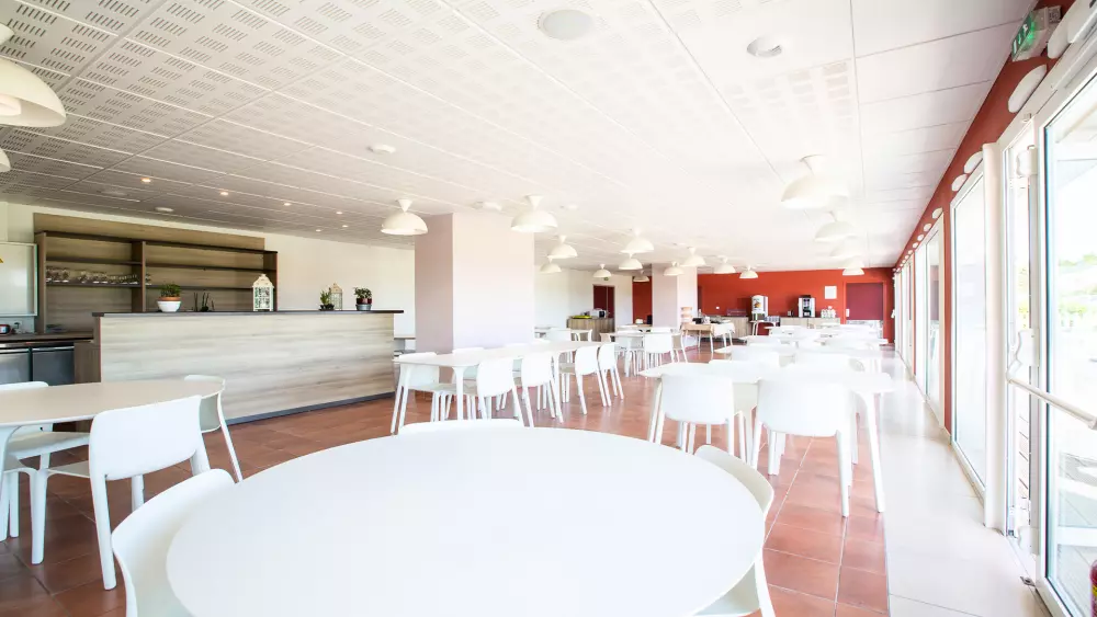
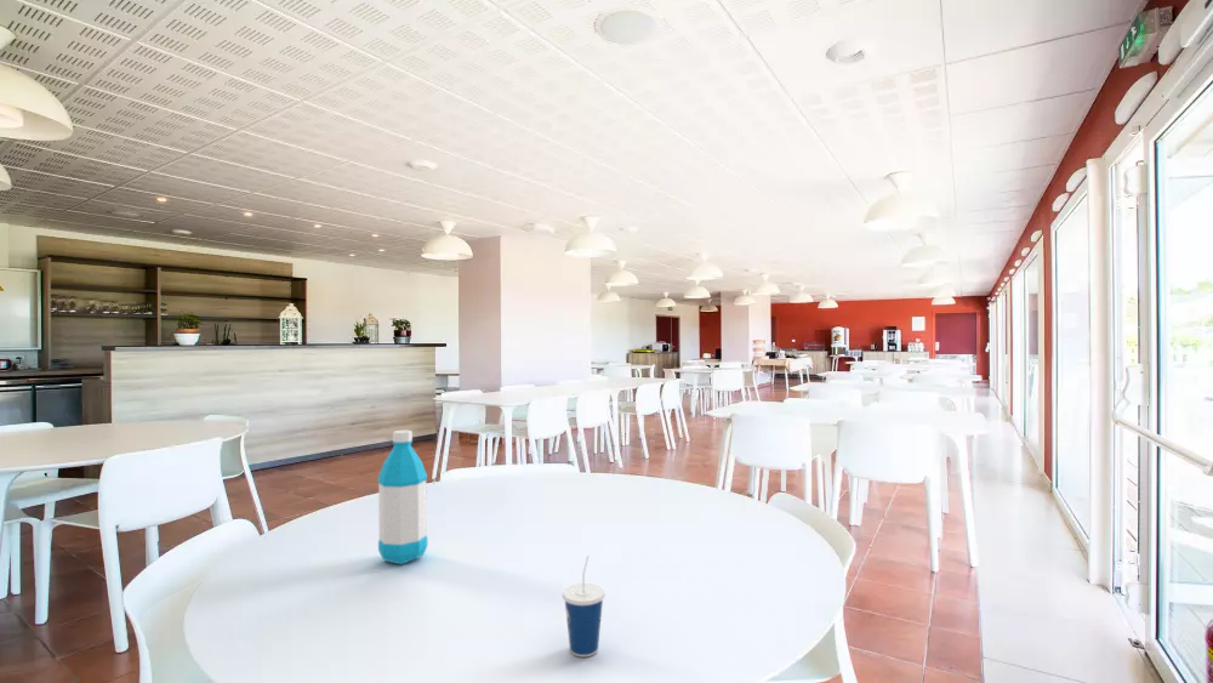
+ cup [562,554,606,658]
+ water bottle [376,429,429,565]
